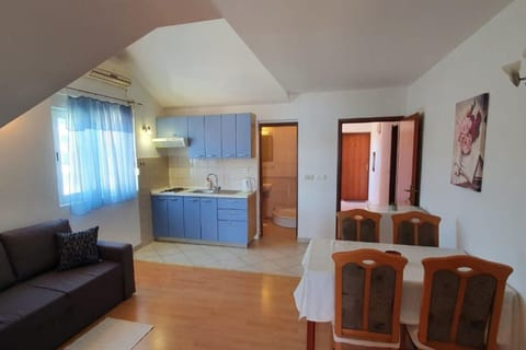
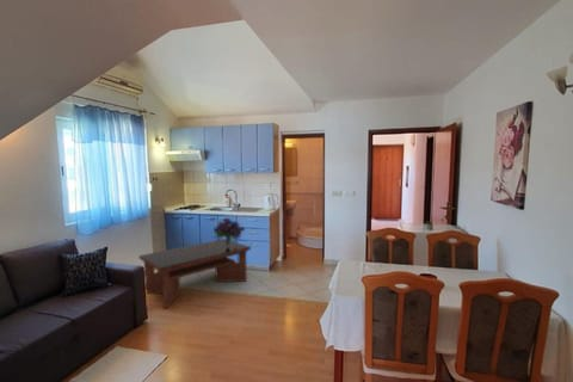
+ bouquet [211,217,246,247]
+ coffee table [138,238,252,309]
